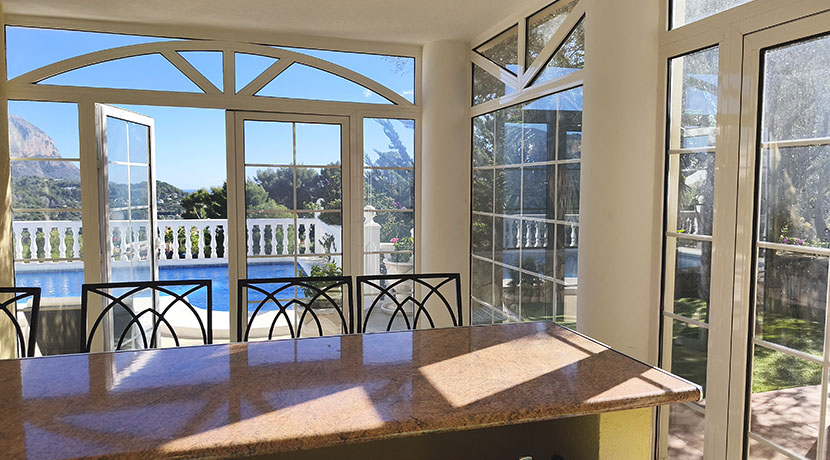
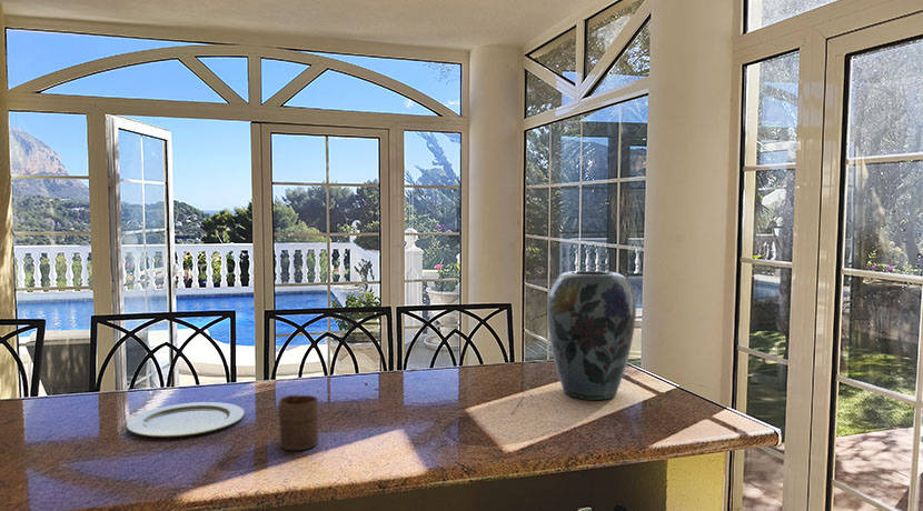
+ vase [546,270,637,401]
+ cup [278,394,319,451]
+ plate [125,401,246,438]
